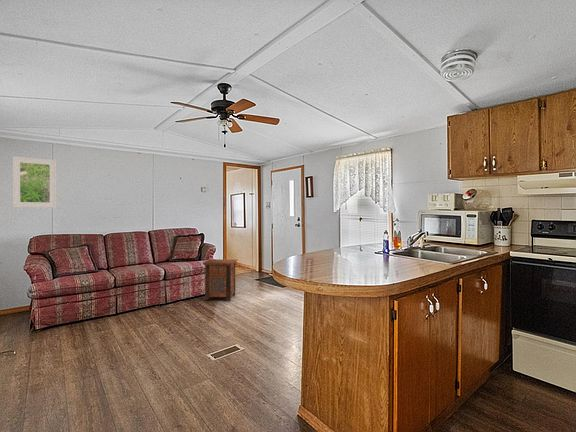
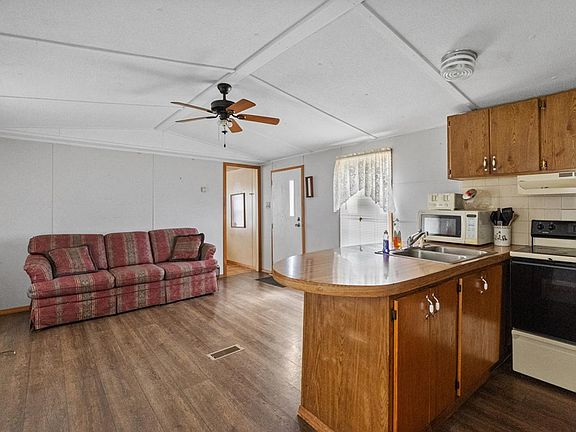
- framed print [12,155,57,209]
- nightstand [202,258,238,302]
